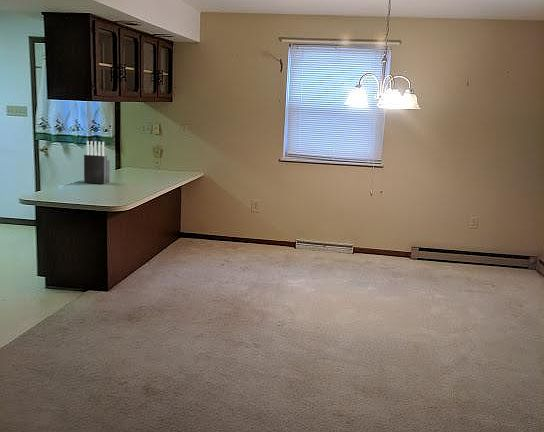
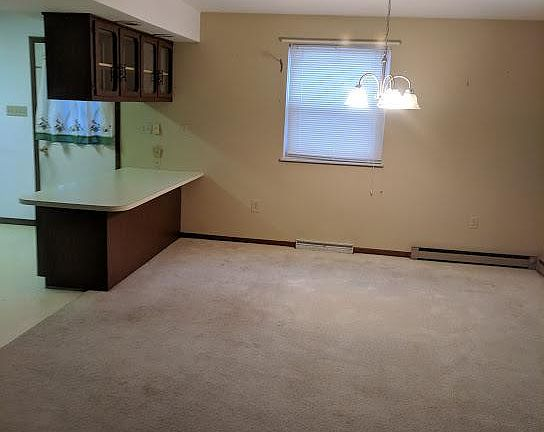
- knife block [83,140,110,185]
